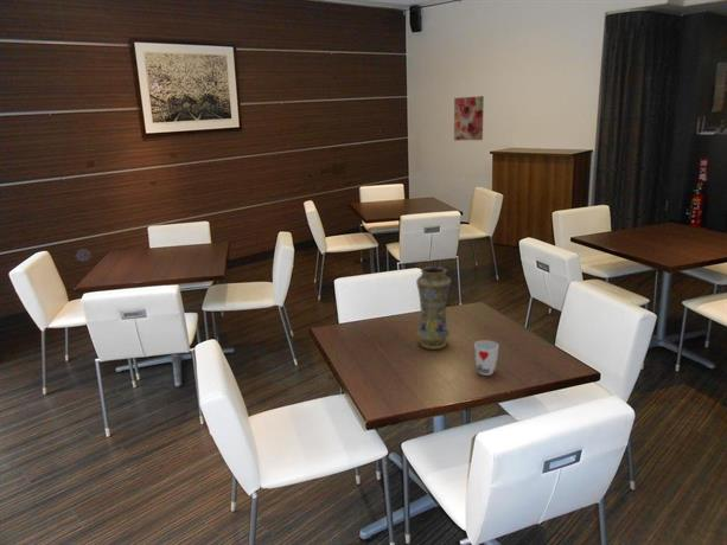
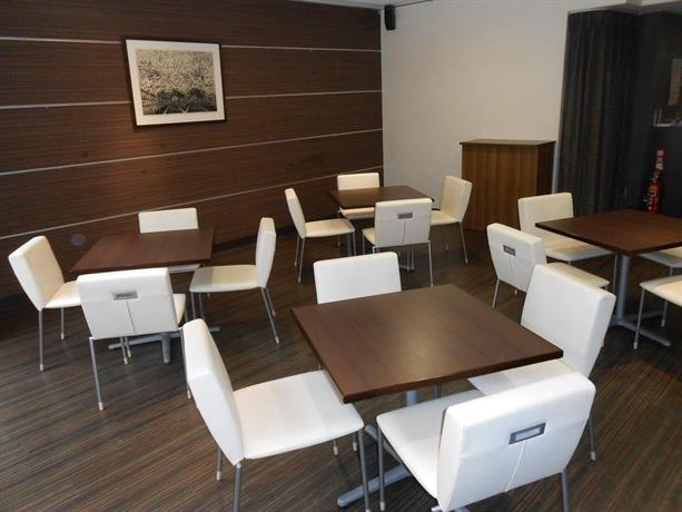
- cup [473,340,499,377]
- wall art [453,95,485,141]
- vase [415,265,452,351]
